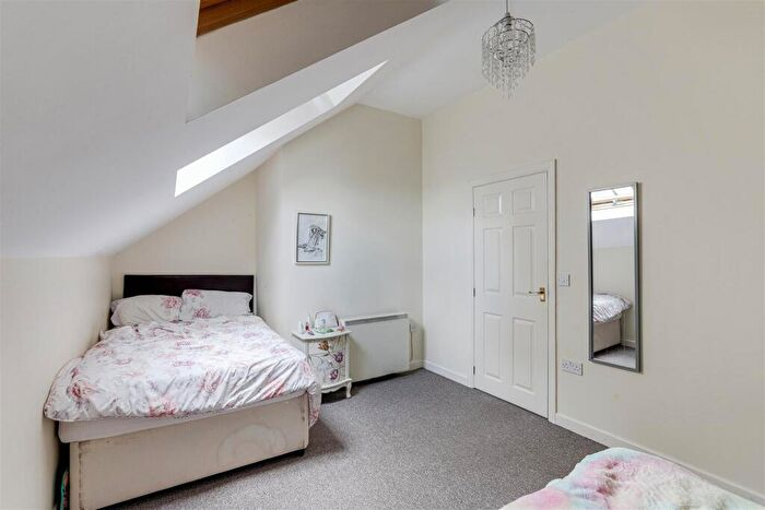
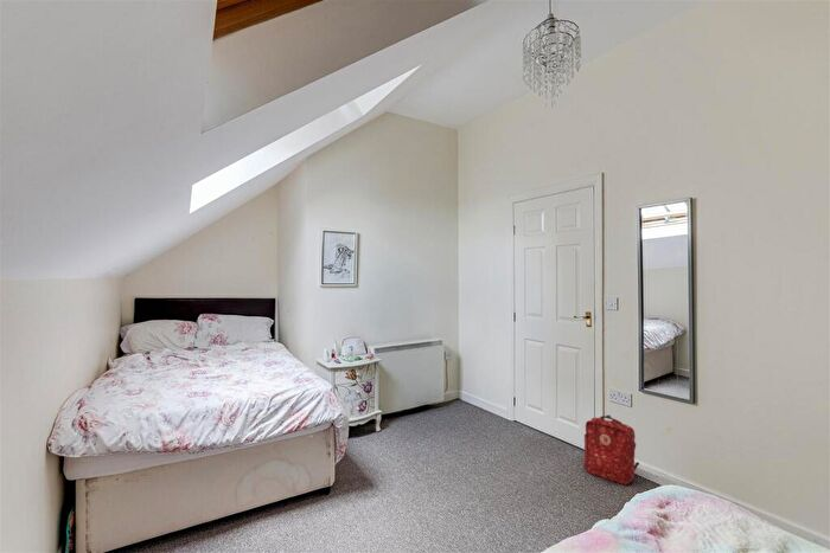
+ backpack [583,414,640,486]
